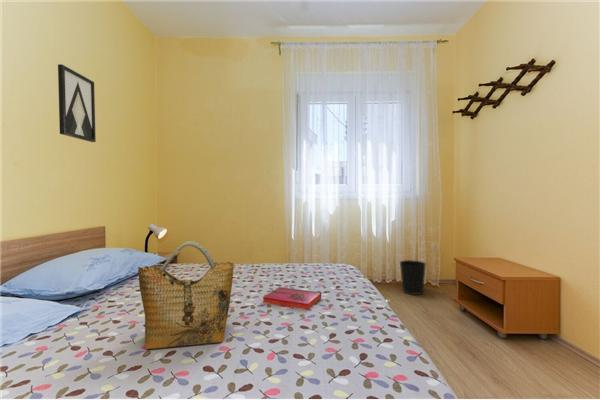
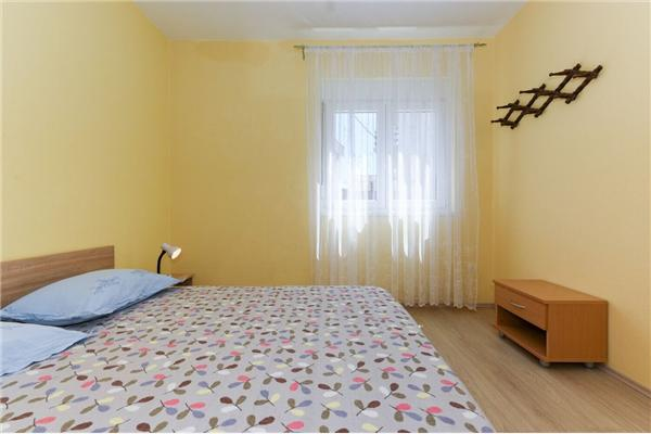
- grocery bag [137,240,235,350]
- hardback book [262,286,322,310]
- wastebasket [399,259,427,296]
- wall art [57,63,97,143]
